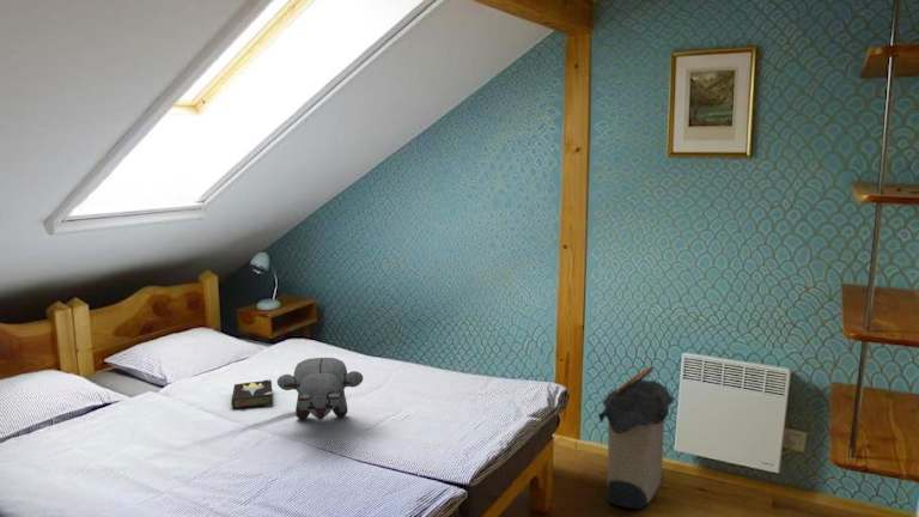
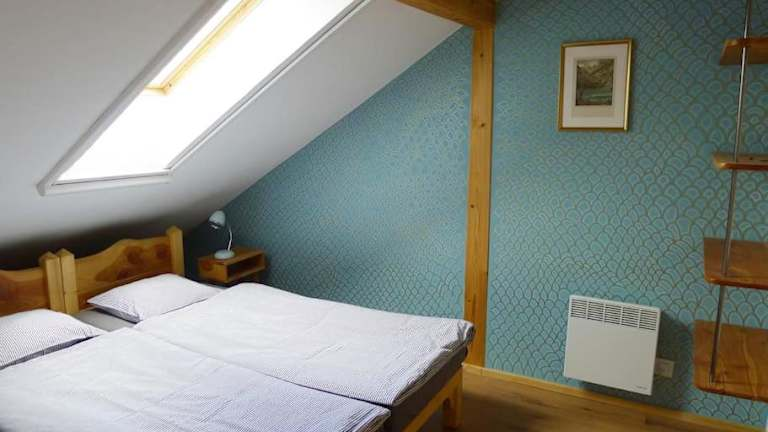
- hardback book [231,378,274,410]
- laundry hamper [596,365,676,510]
- stuffed bear [276,357,364,421]
